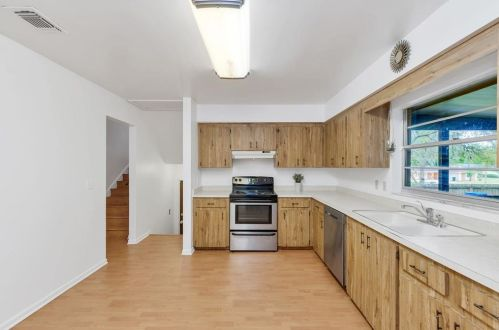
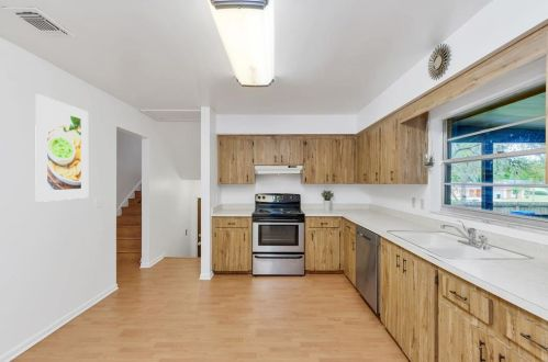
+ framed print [34,93,89,203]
